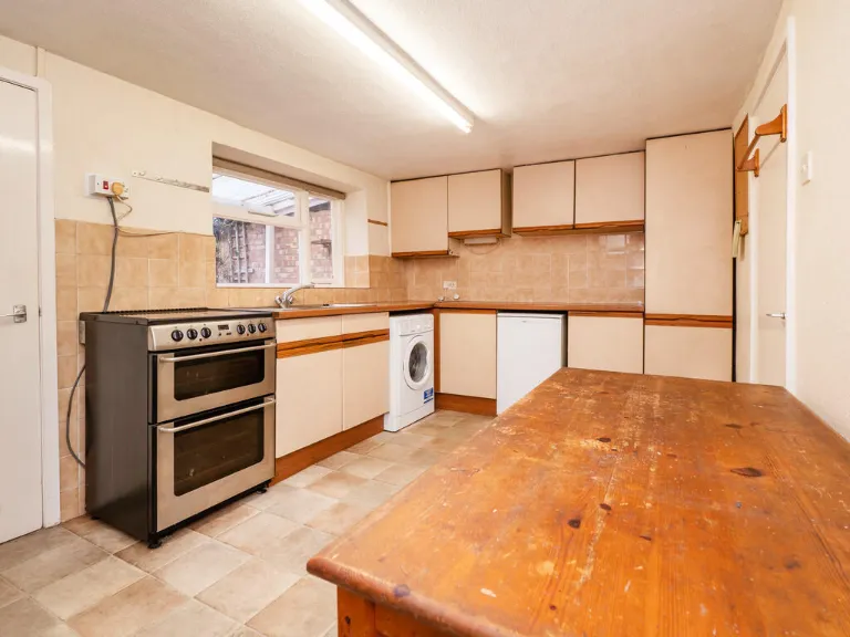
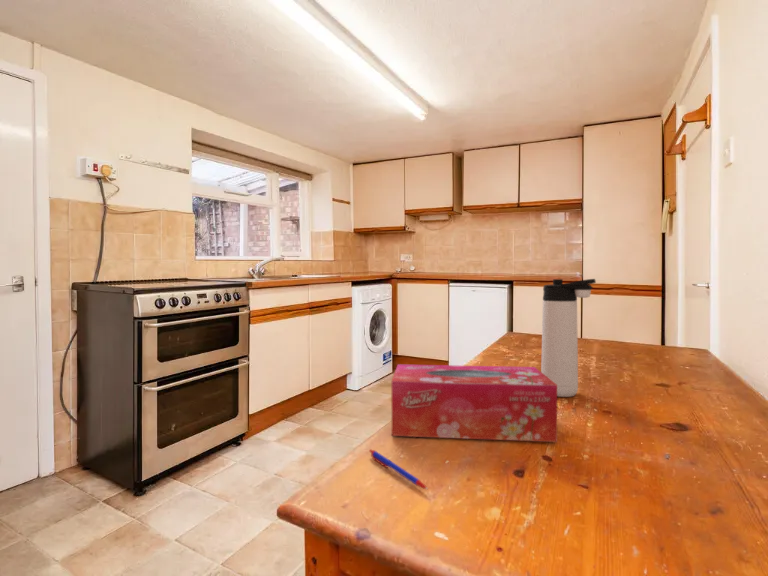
+ thermos bottle [540,278,597,398]
+ pen [368,448,429,490]
+ tissue box [391,363,558,443]
